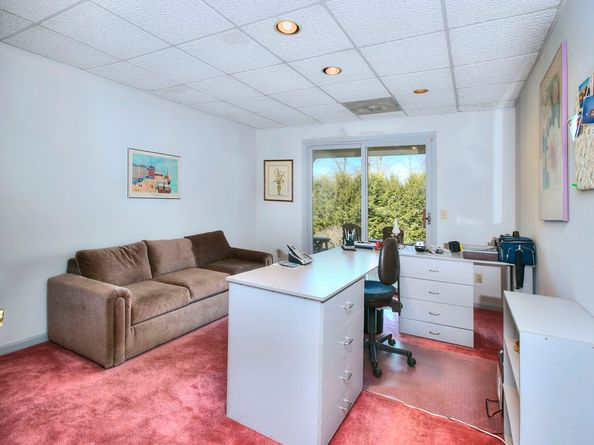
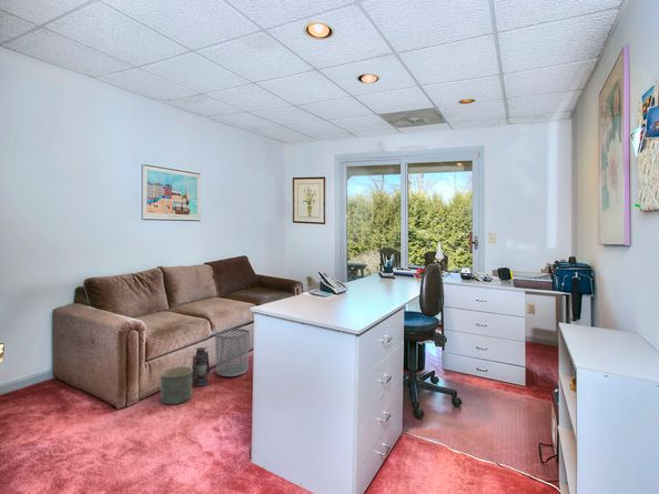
+ lantern [189,346,211,387]
+ planter [160,365,193,405]
+ waste bin [214,327,251,377]
